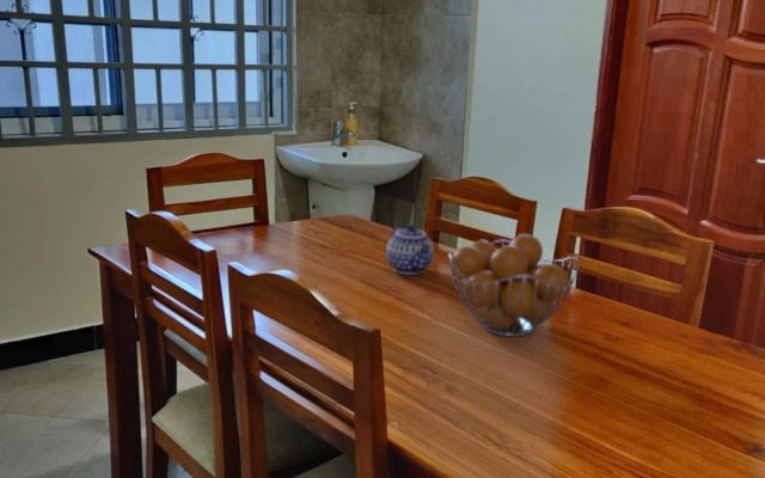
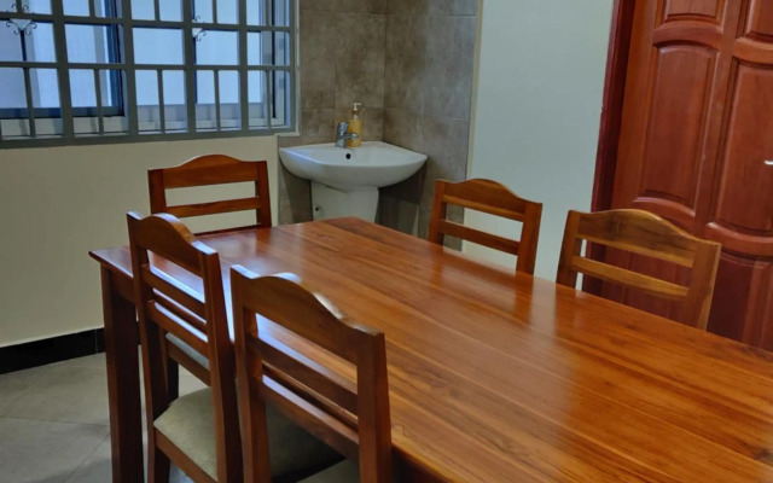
- teapot [385,223,435,276]
- fruit basket [447,233,580,338]
